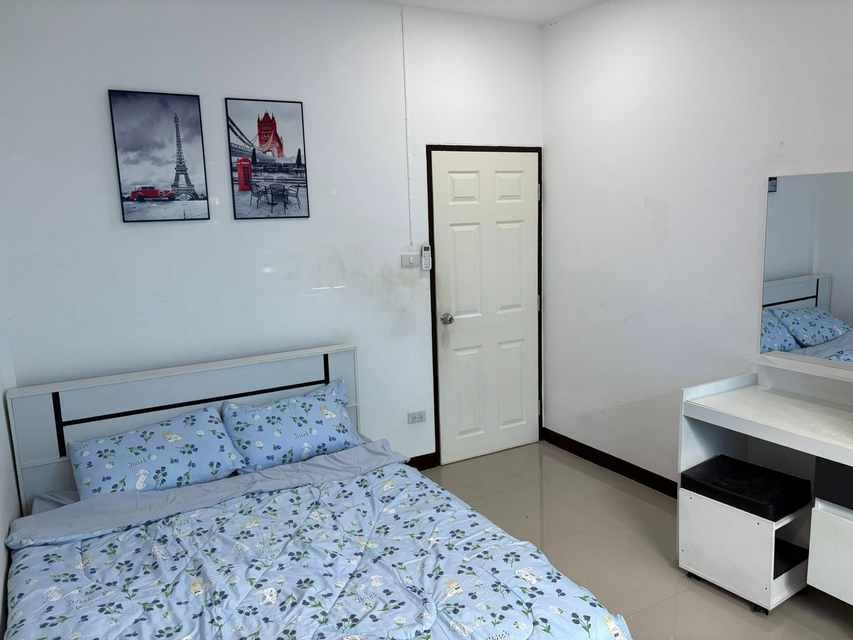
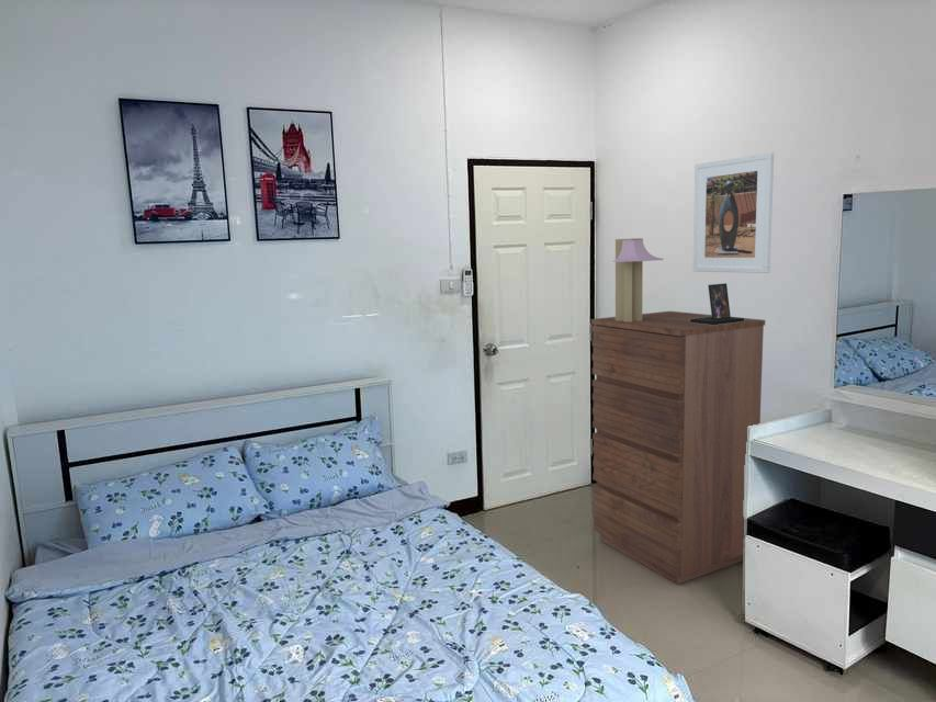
+ photo frame [690,282,744,325]
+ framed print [692,151,775,274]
+ table lamp [611,237,664,321]
+ dresser [590,310,766,586]
